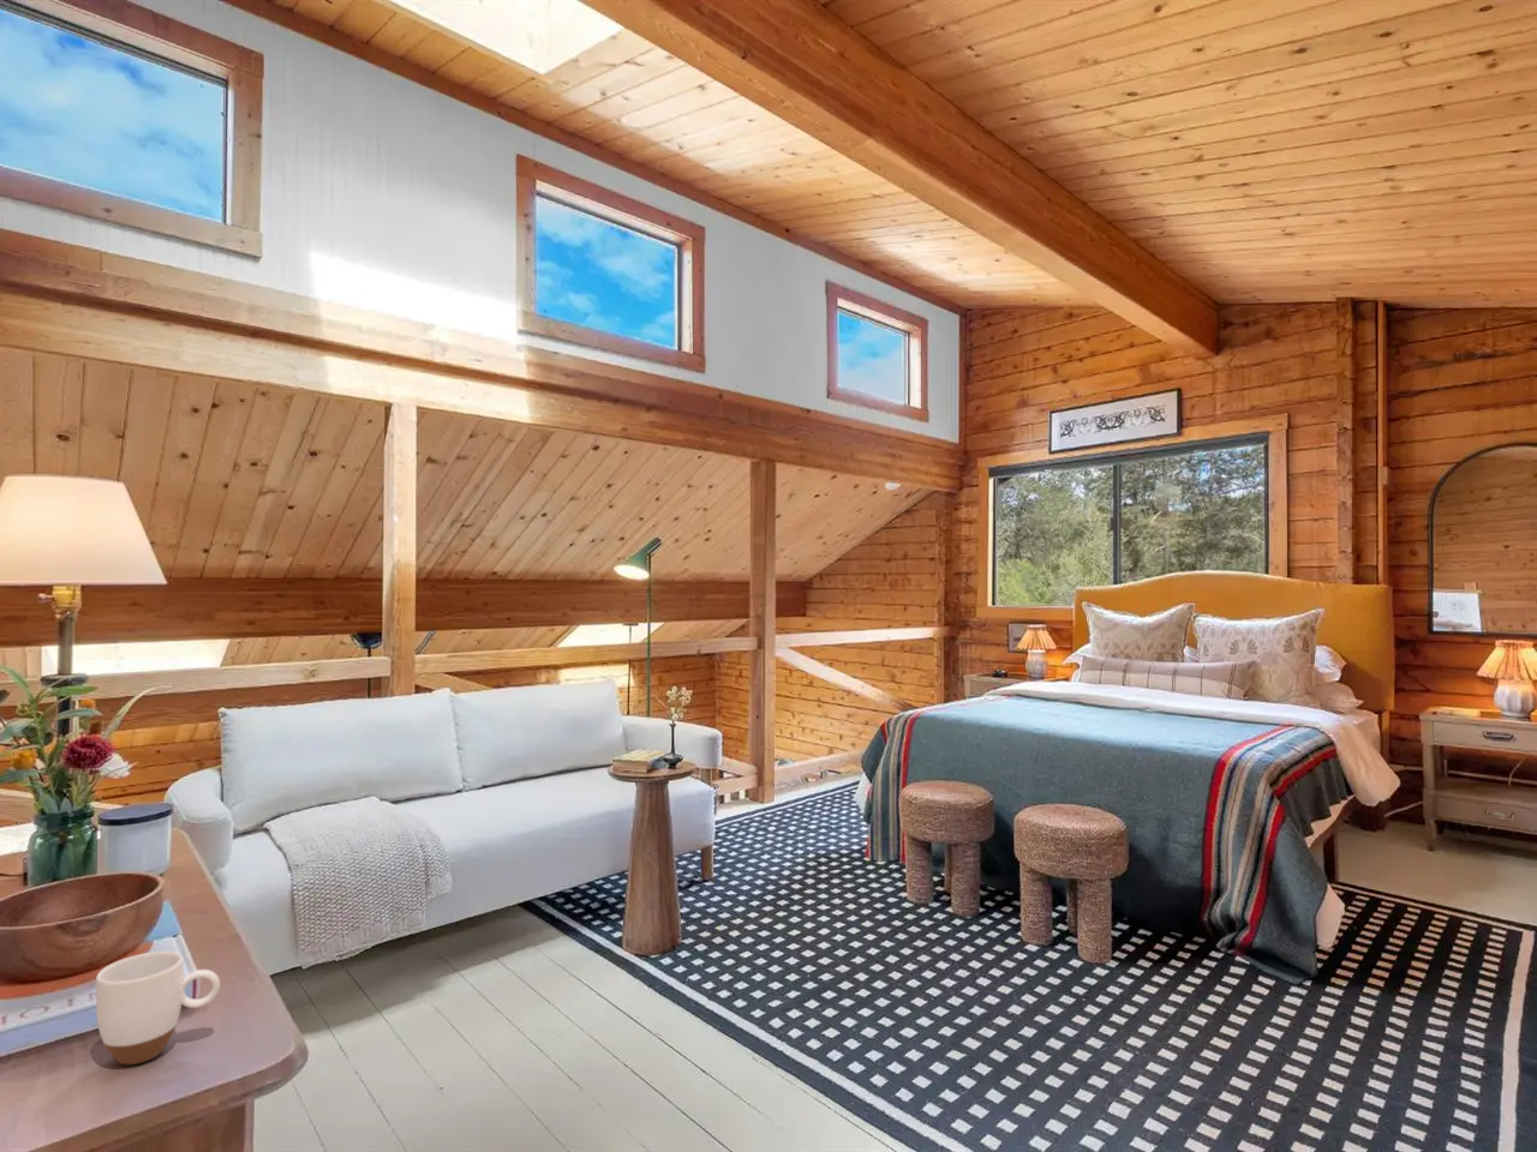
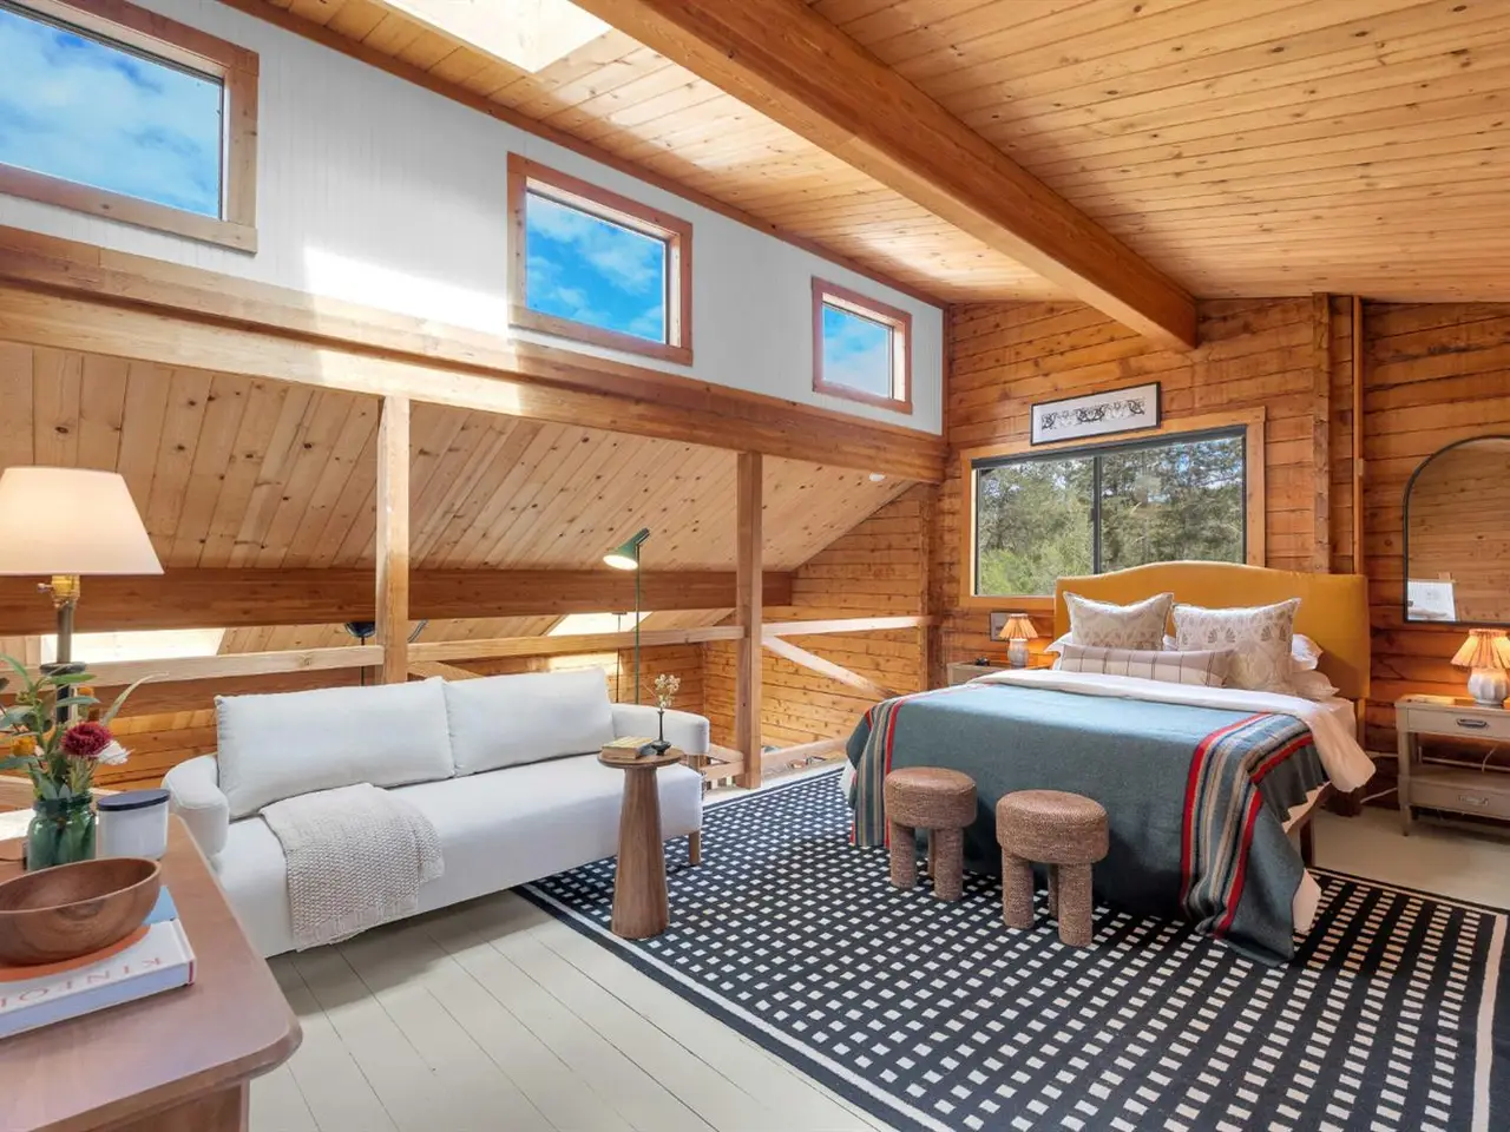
- mug [94,950,221,1066]
